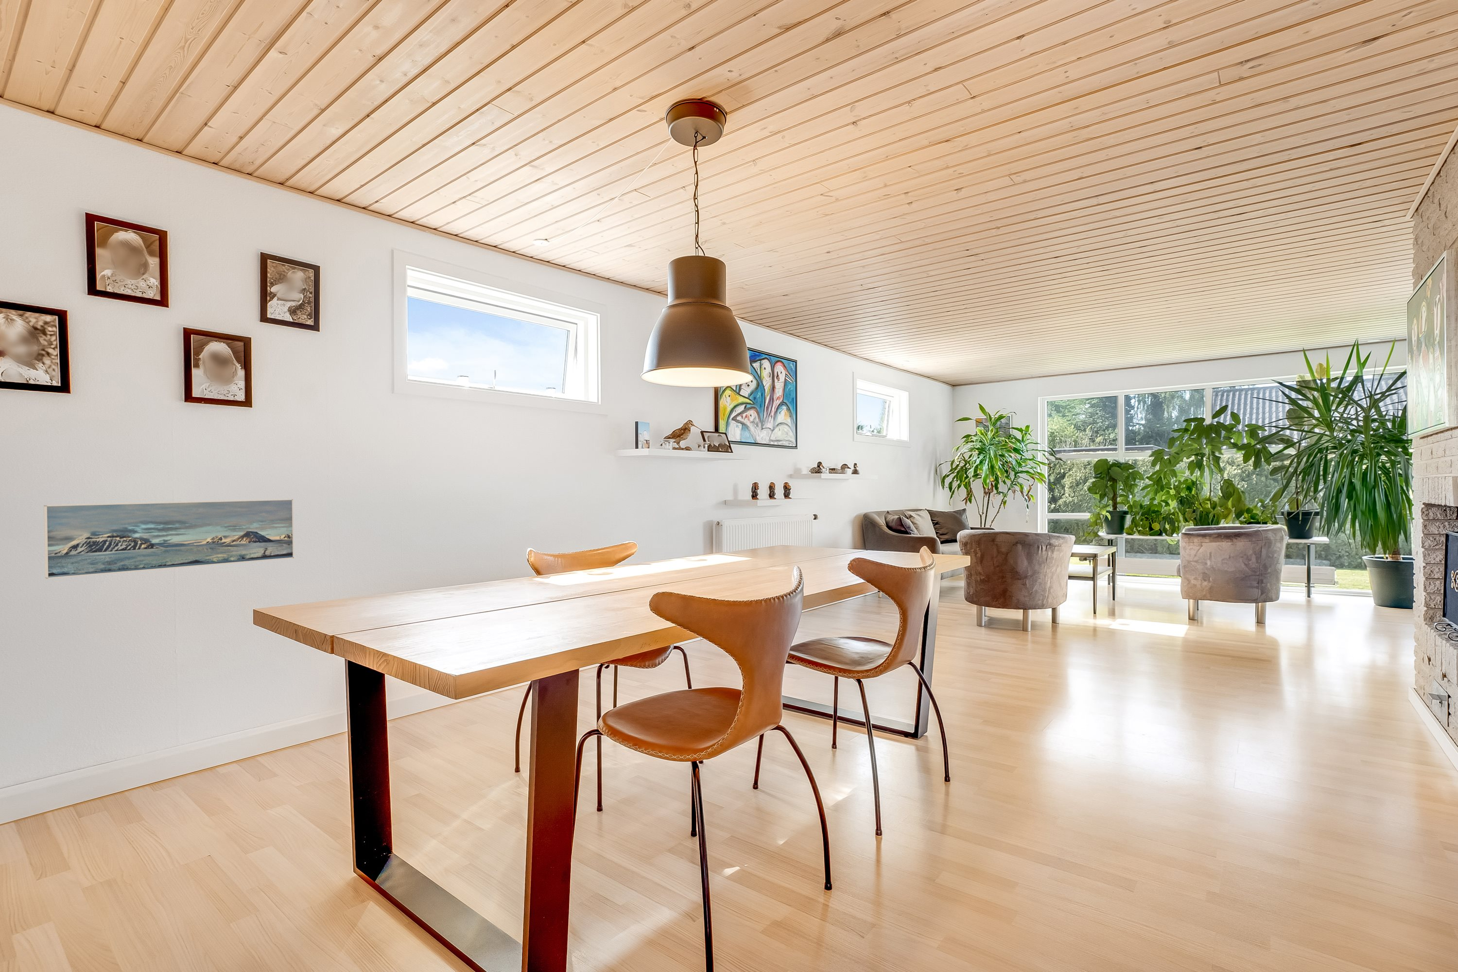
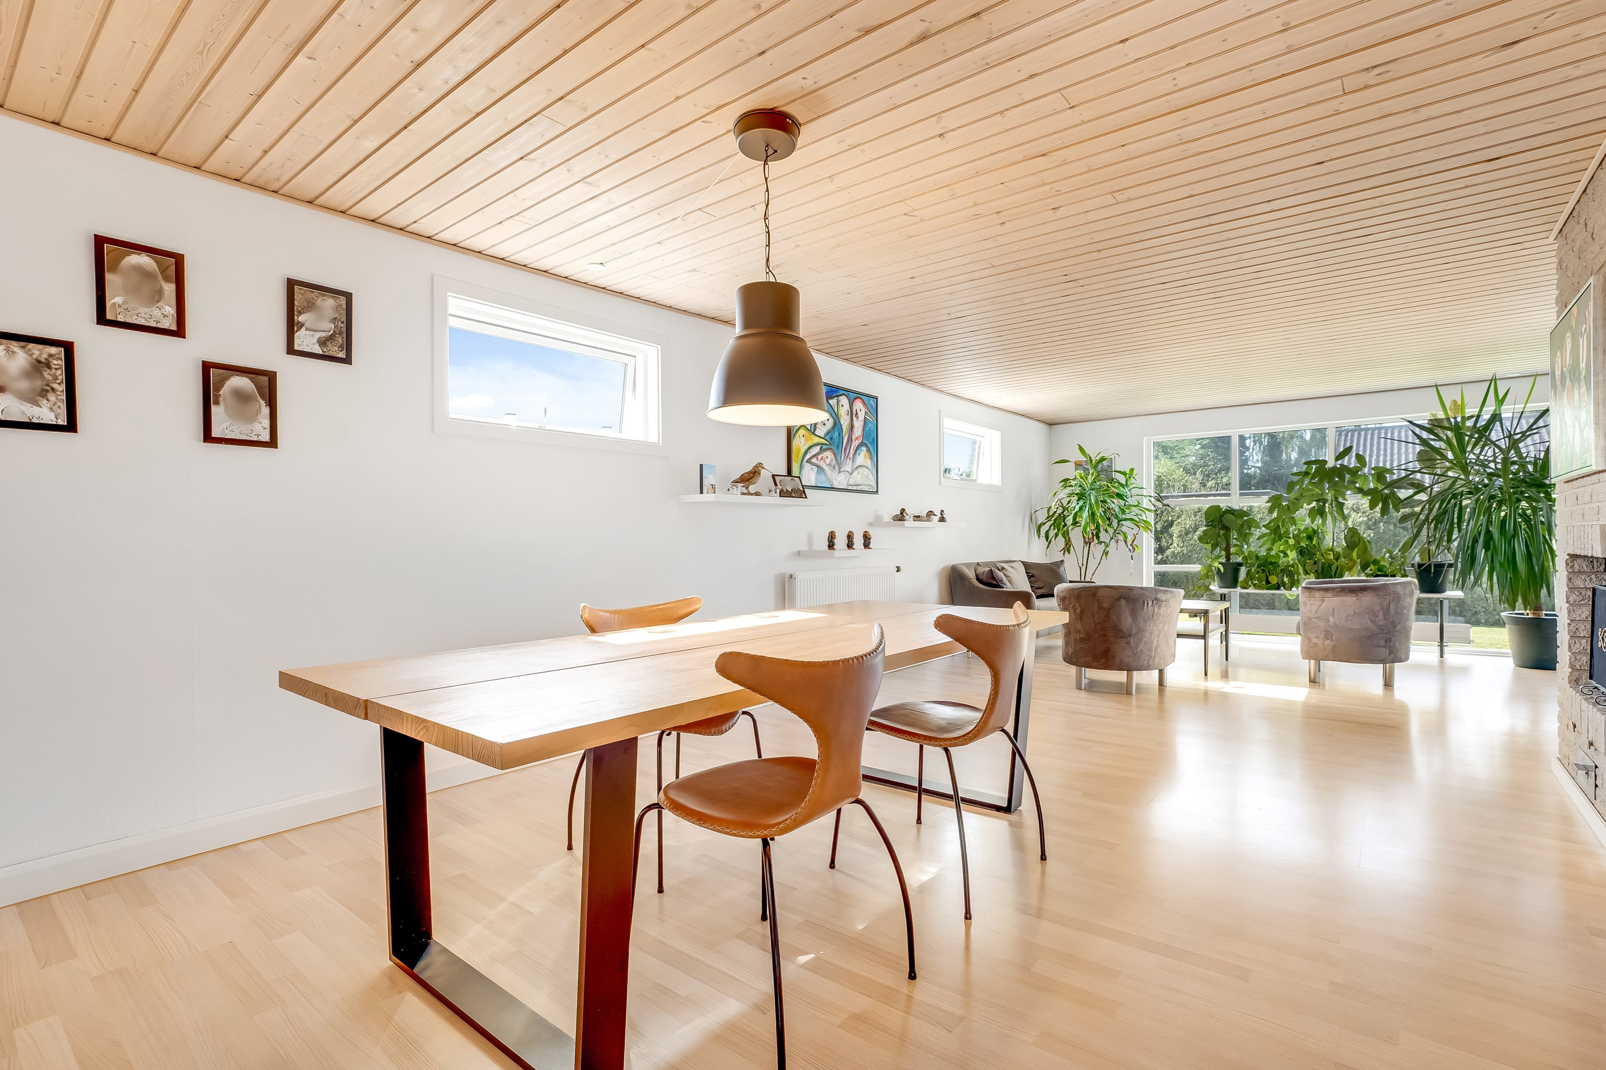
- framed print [43,499,294,579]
